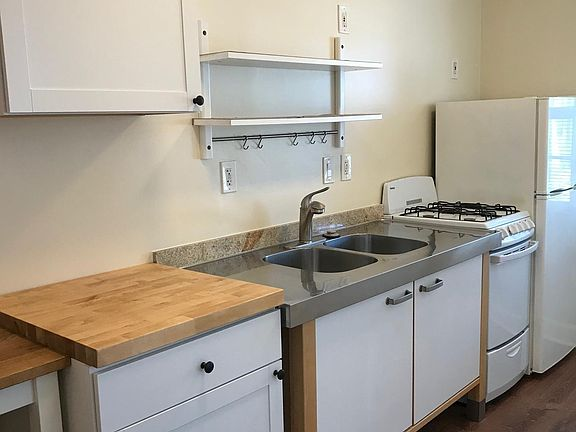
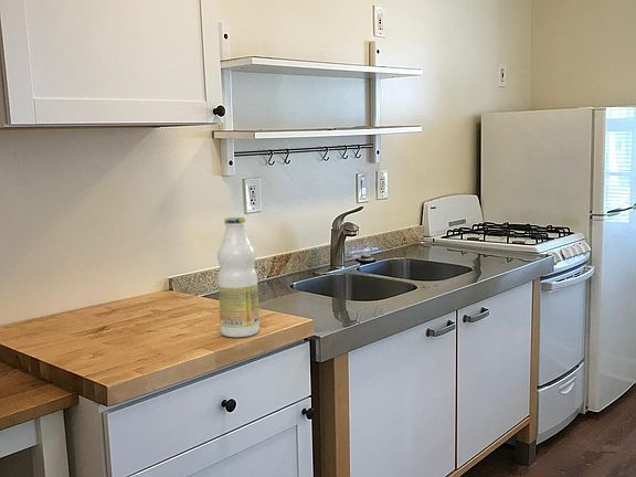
+ bottle [216,216,261,338]
